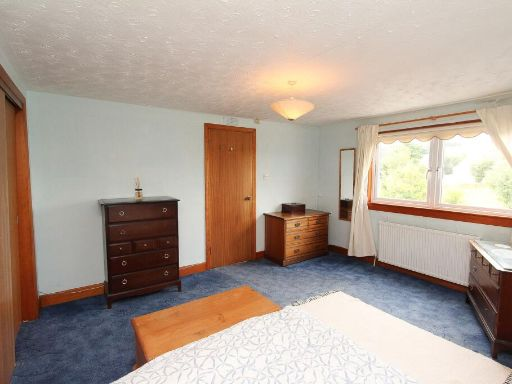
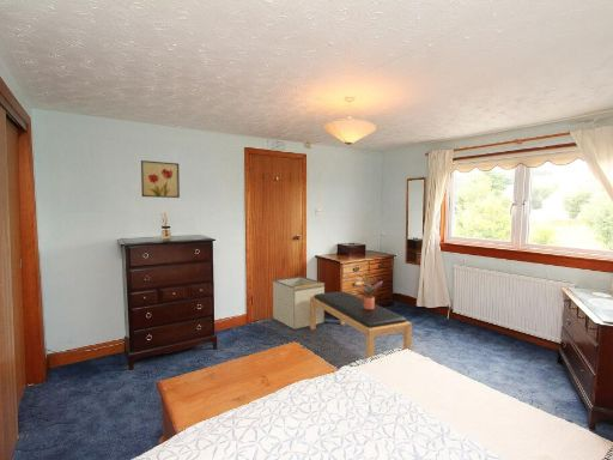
+ potted plant [354,272,384,309]
+ wall art [140,159,181,199]
+ storage bin [272,276,326,331]
+ bench [309,290,413,359]
